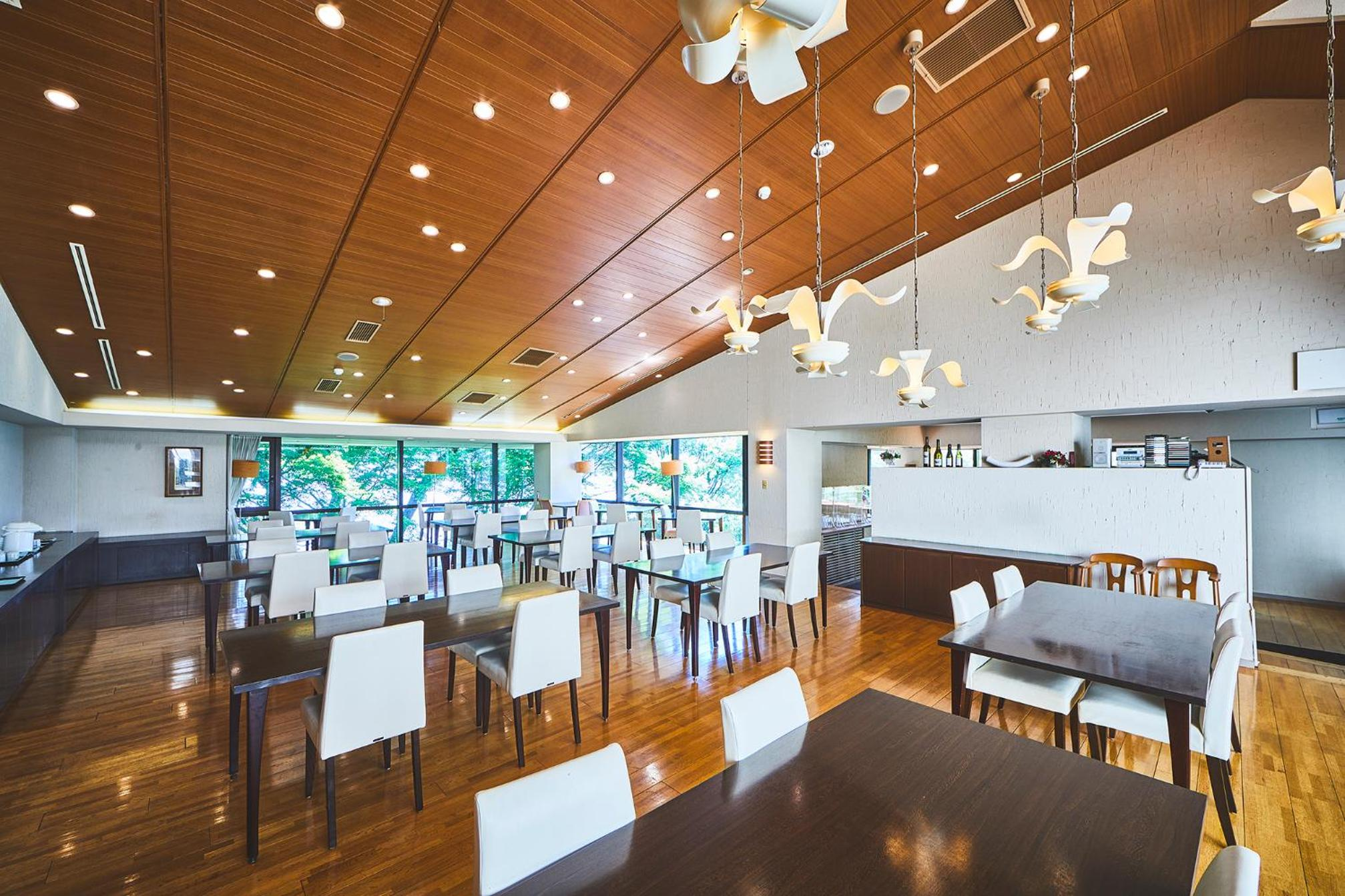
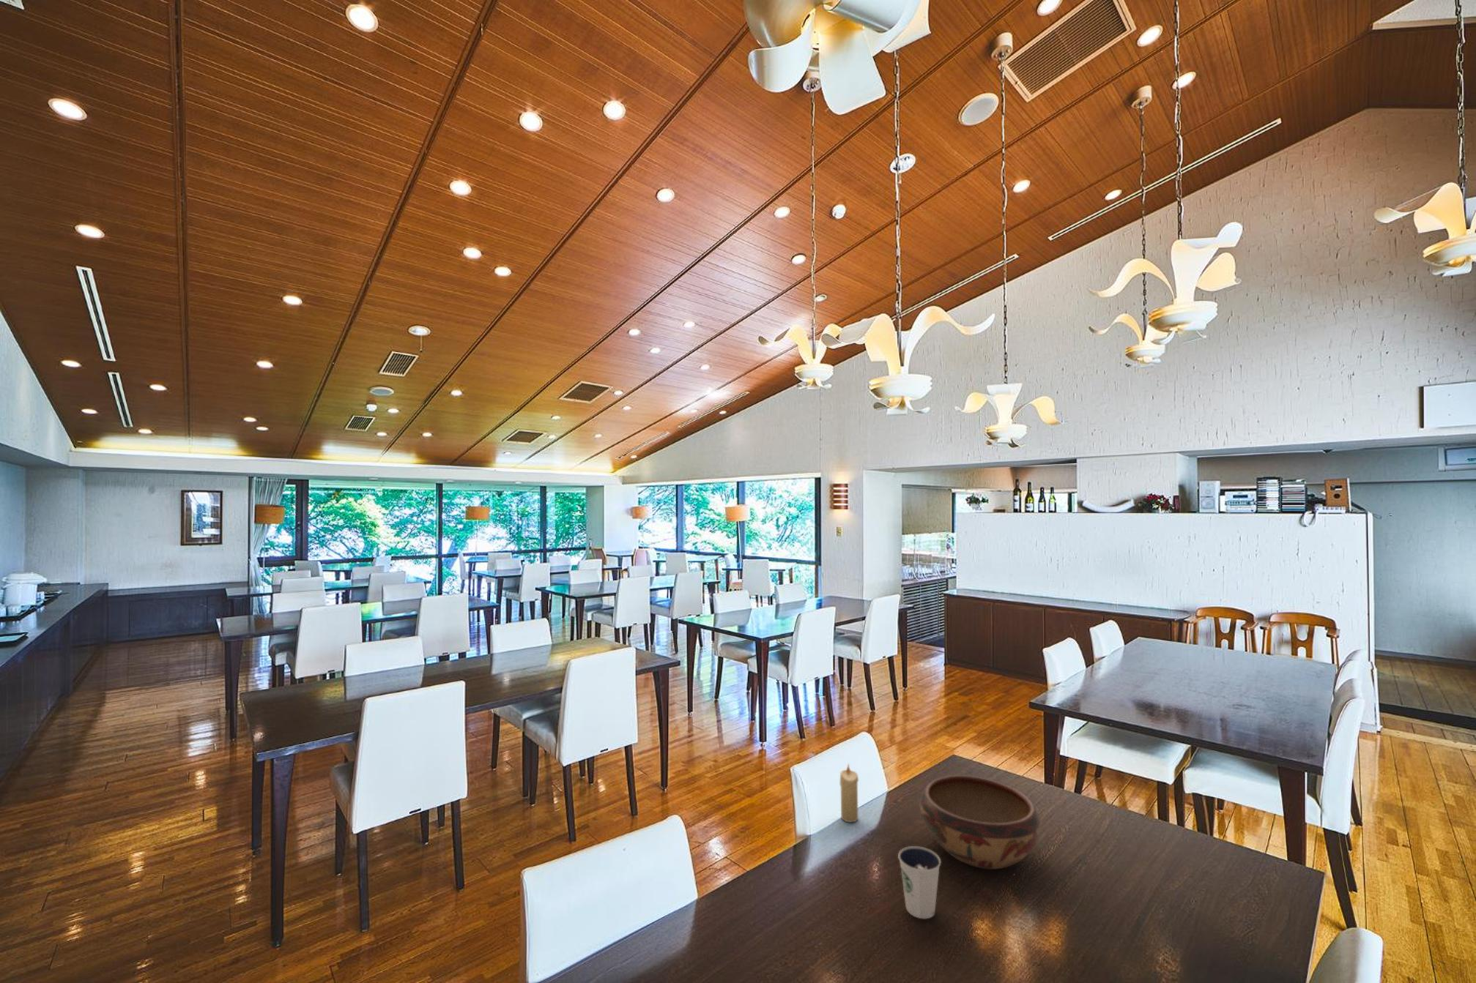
+ candle [840,762,859,823]
+ dixie cup [898,846,942,919]
+ decorative bowl [919,775,1041,870]
